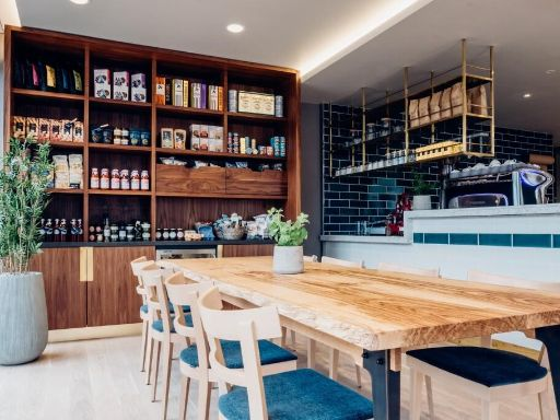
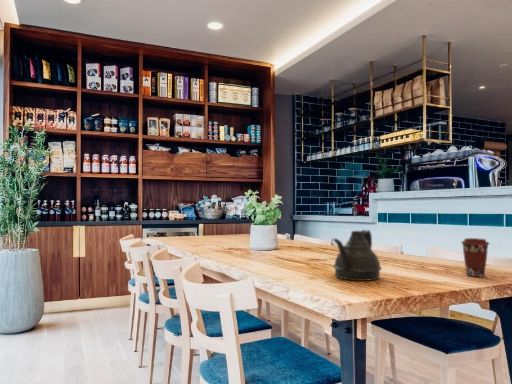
+ coffee cup [460,237,490,278]
+ teapot [332,229,383,282]
